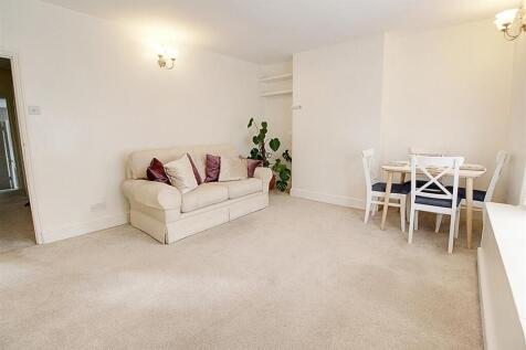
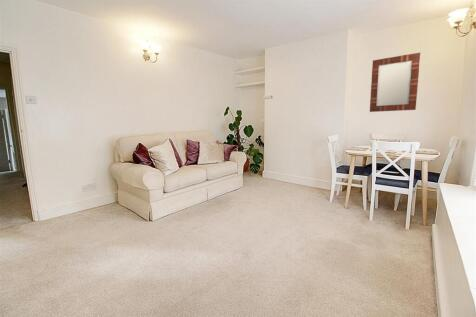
+ home mirror [369,52,422,113]
